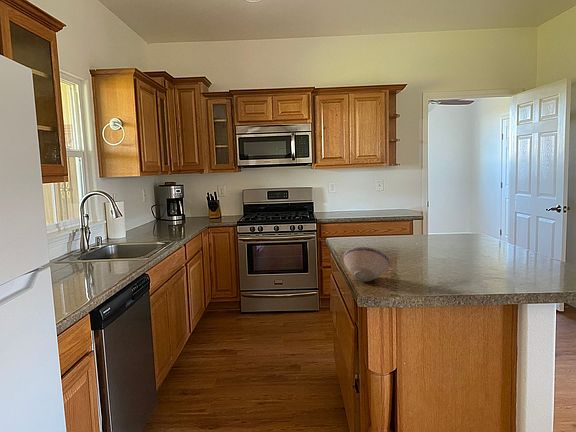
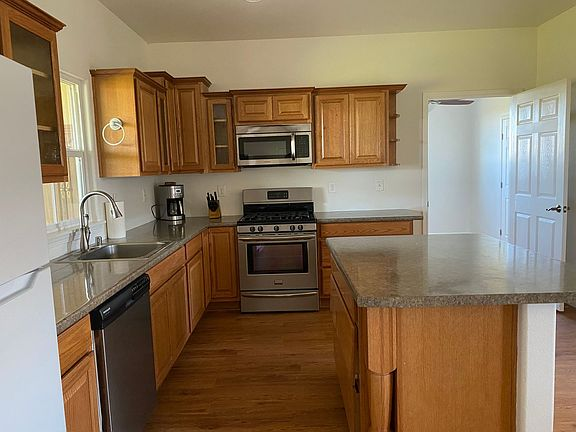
- bowl [342,246,391,283]
